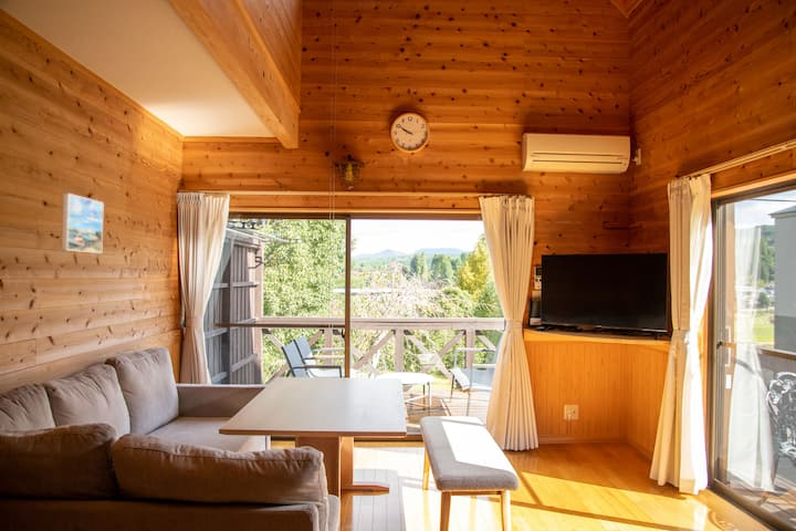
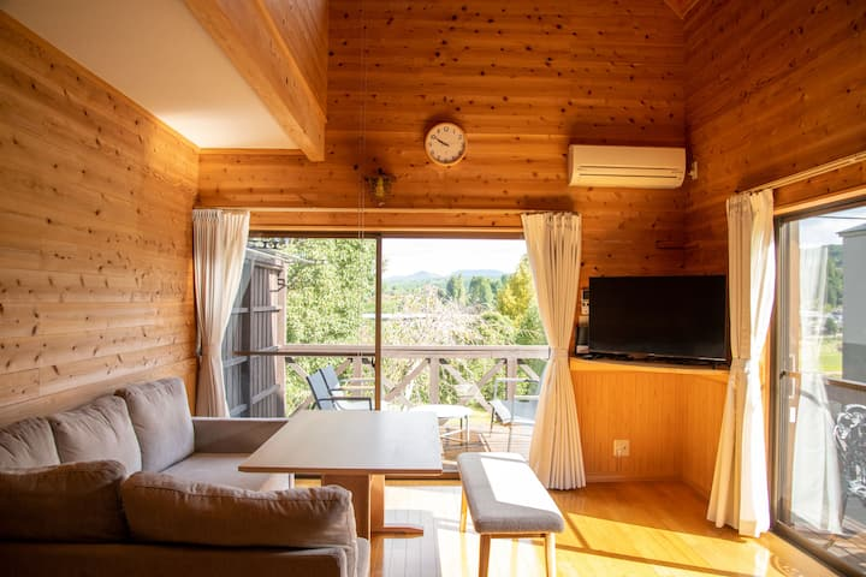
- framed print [60,192,105,254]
